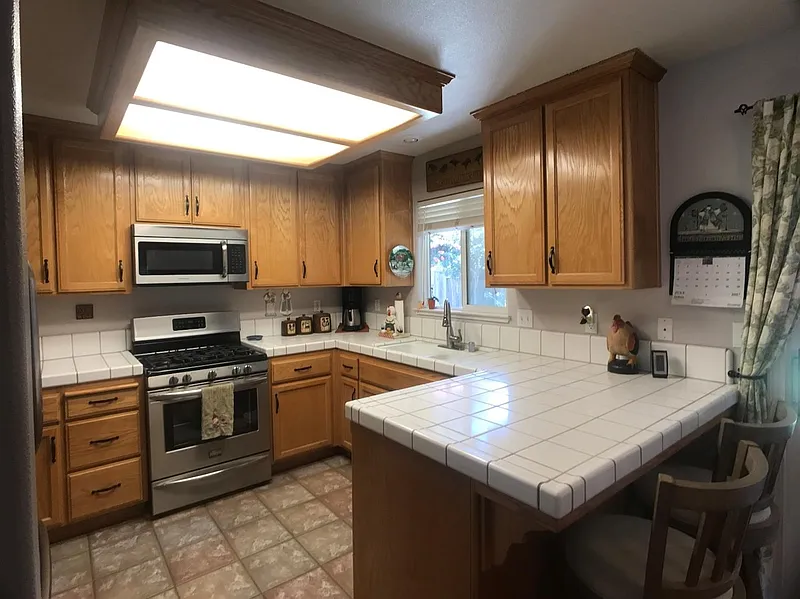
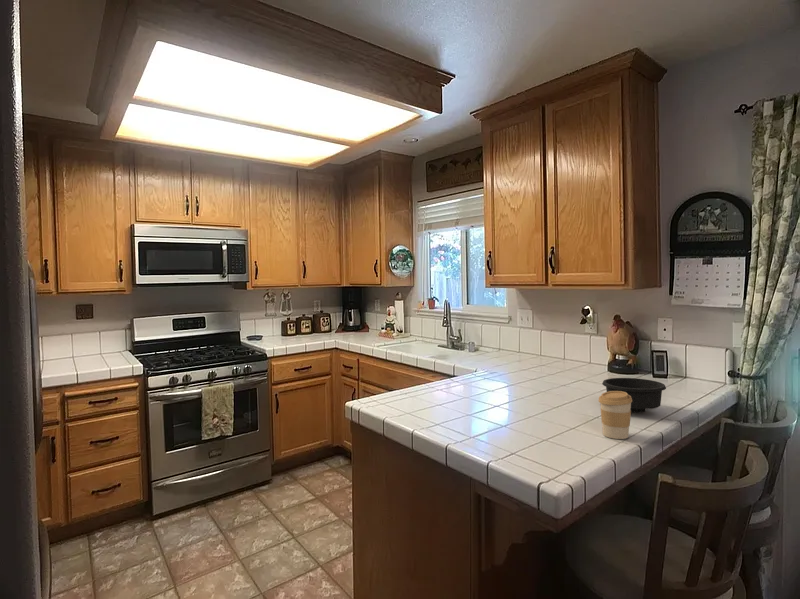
+ coffee cup [598,391,632,440]
+ bowl [601,377,667,414]
